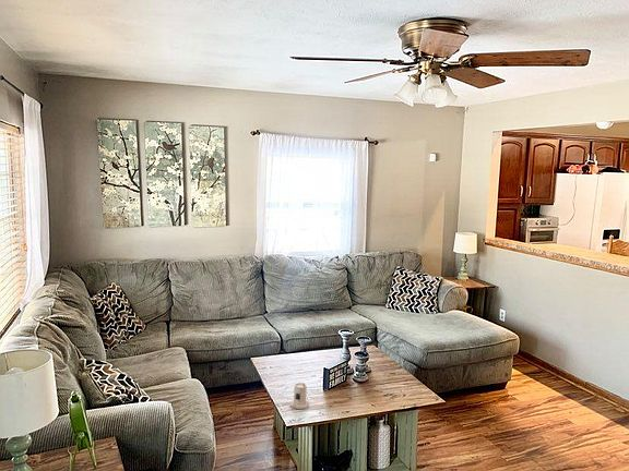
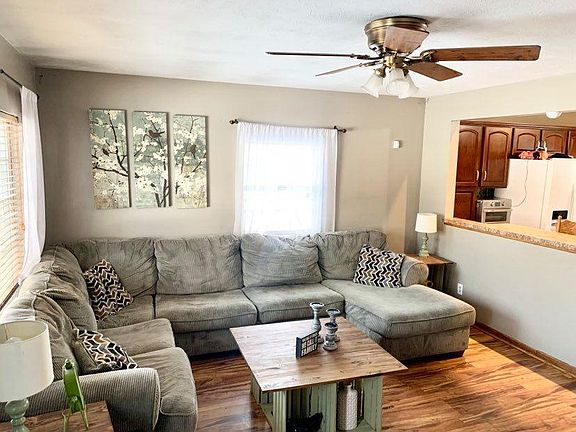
- candle [289,382,310,410]
